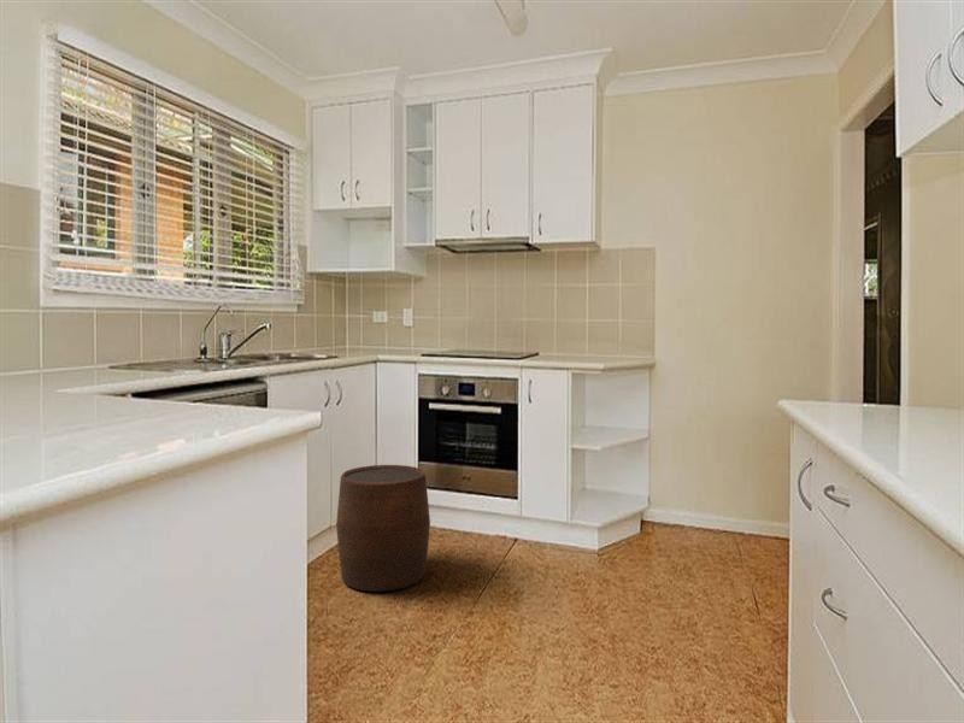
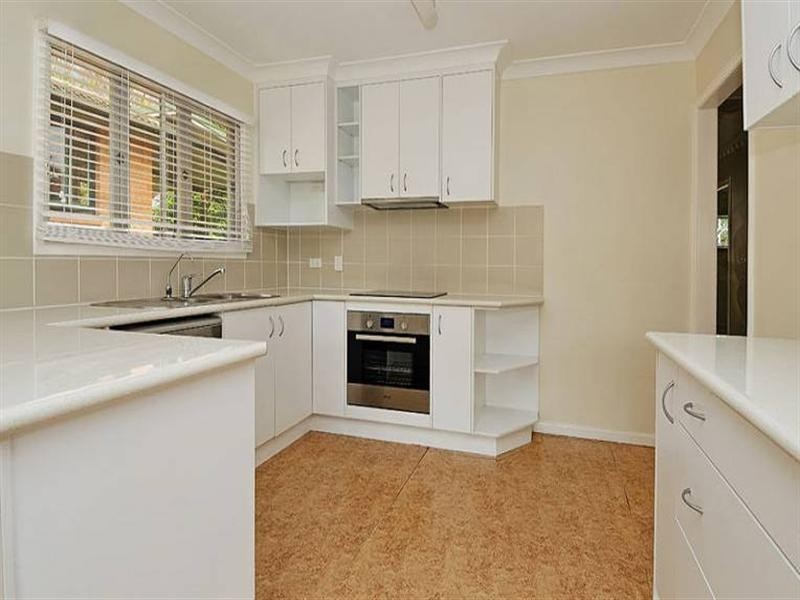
- stool [335,464,431,593]
